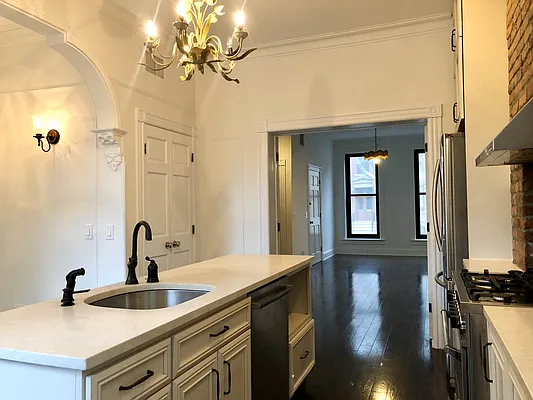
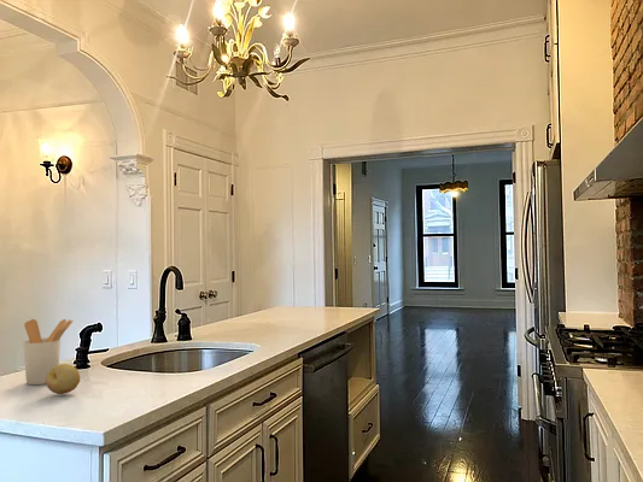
+ utensil holder [22,318,75,386]
+ fruit [46,363,81,395]
